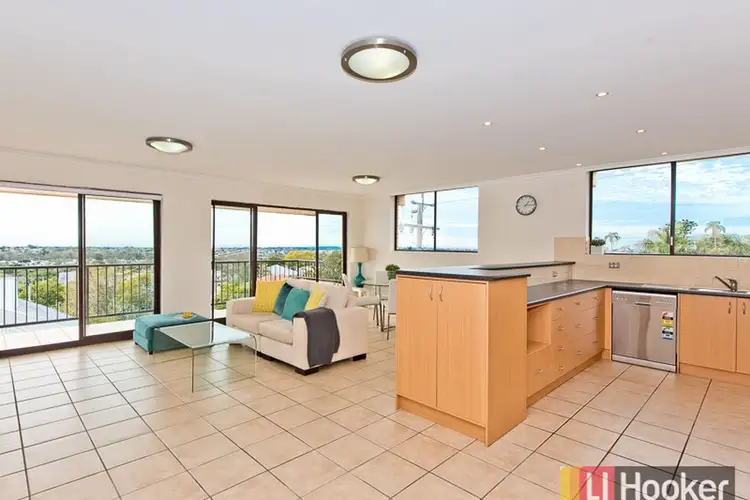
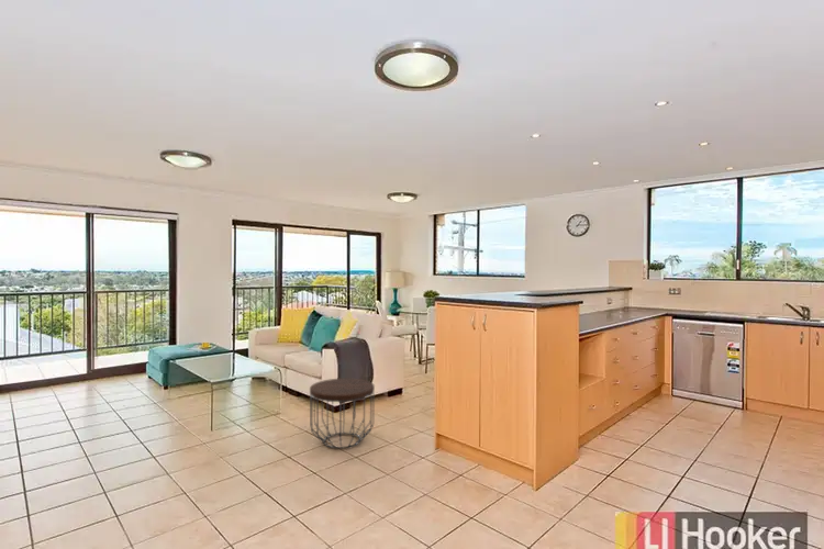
+ side table [309,377,376,449]
